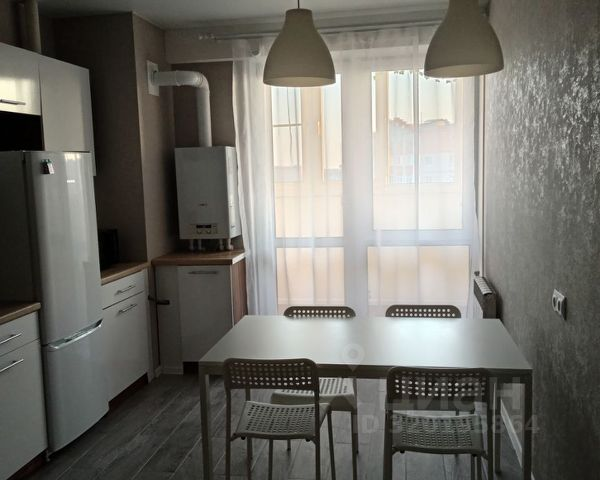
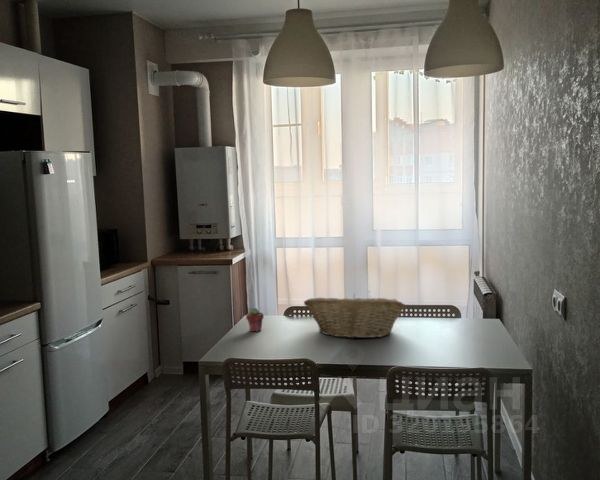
+ potted succulent [245,307,265,332]
+ fruit basket [303,293,406,339]
